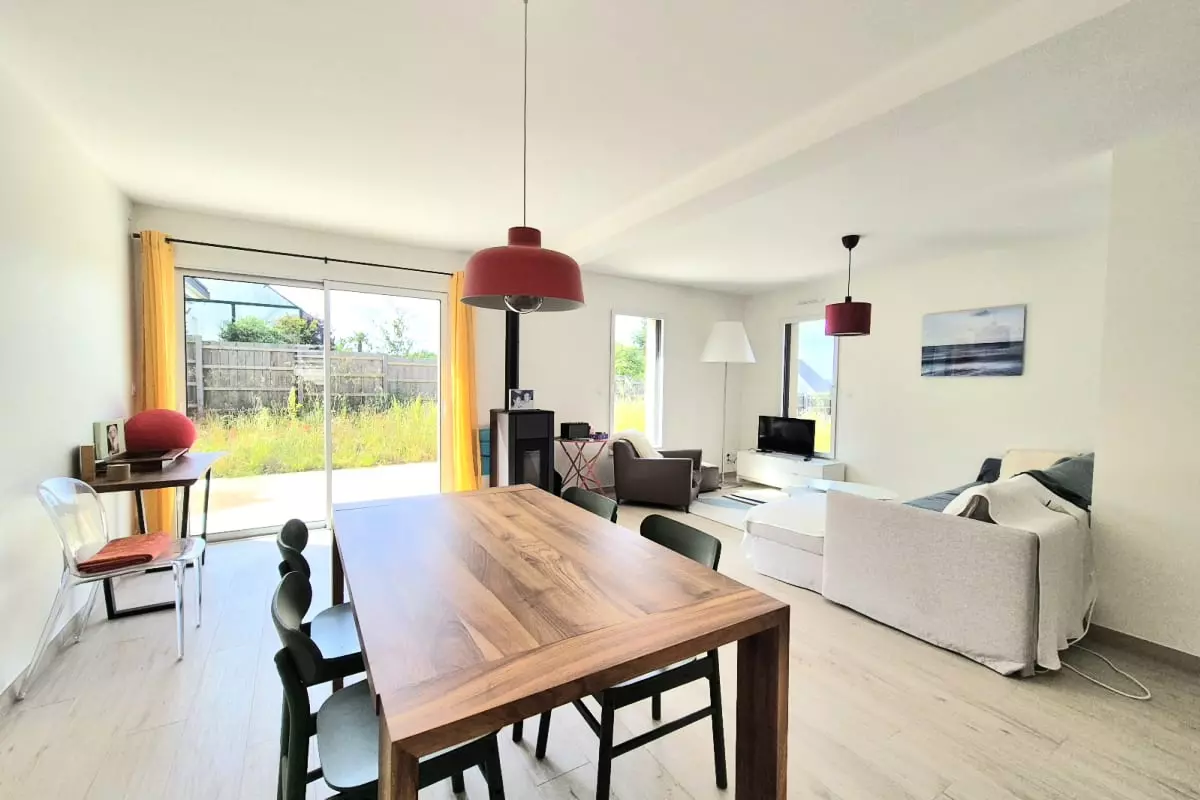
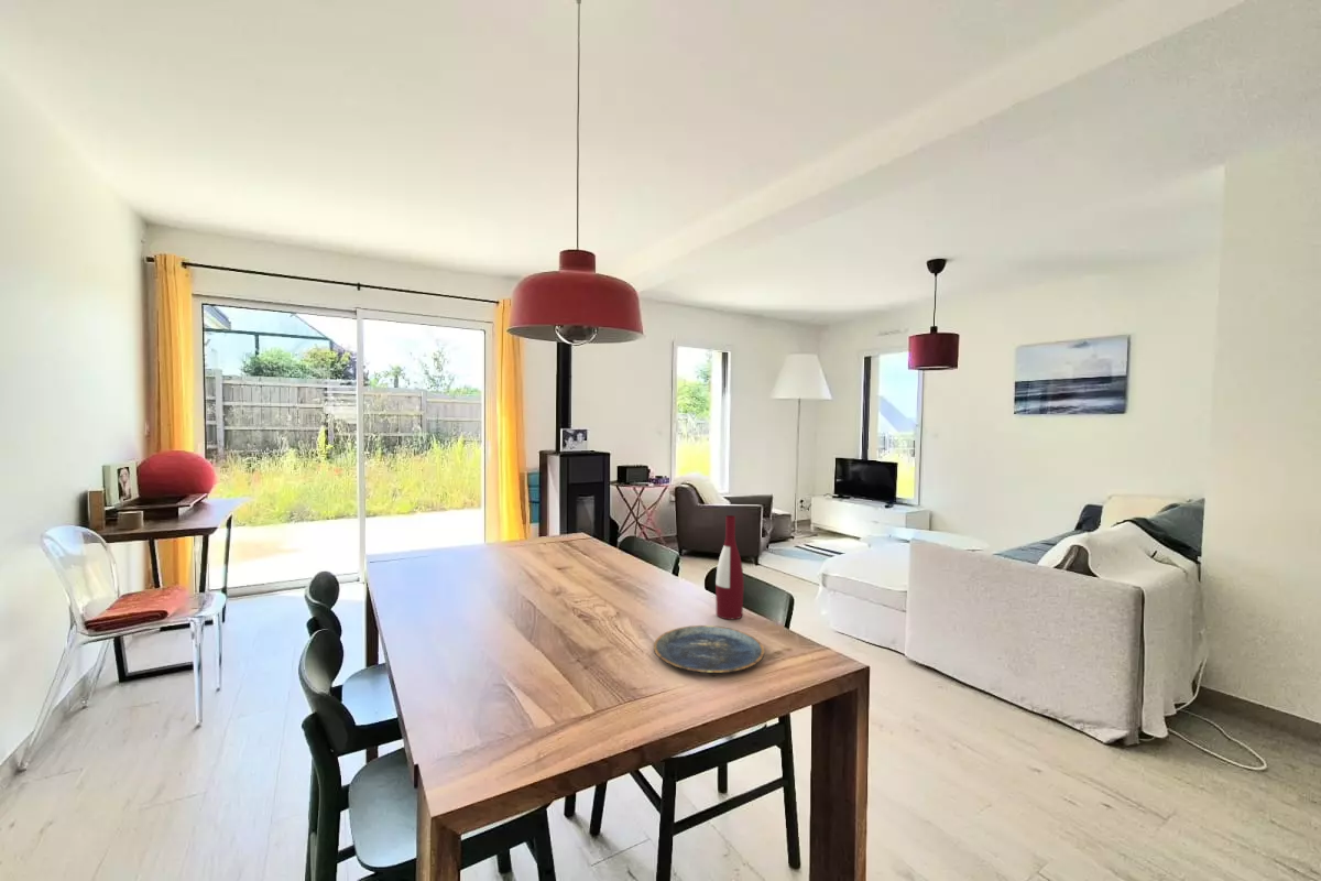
+ plate [653,624,765,674]
+ alcohol [714,514,745,620]
